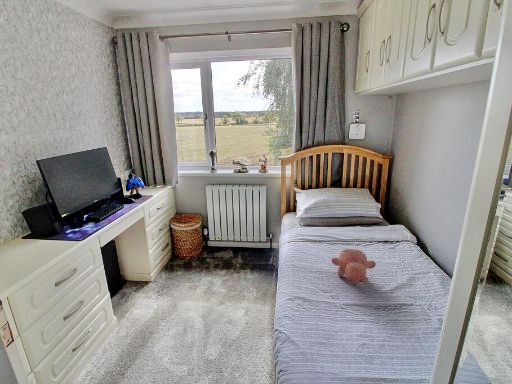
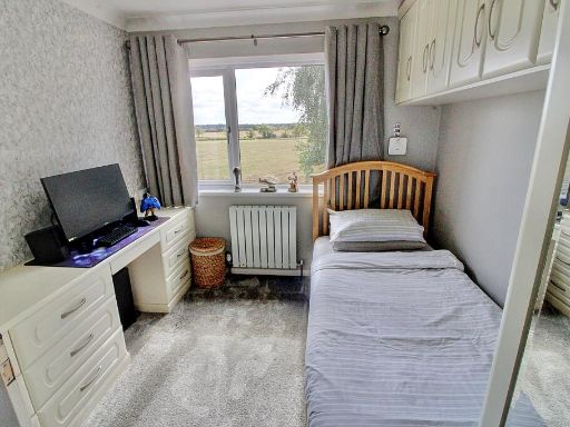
- teddy bear [330,248,377,286]
